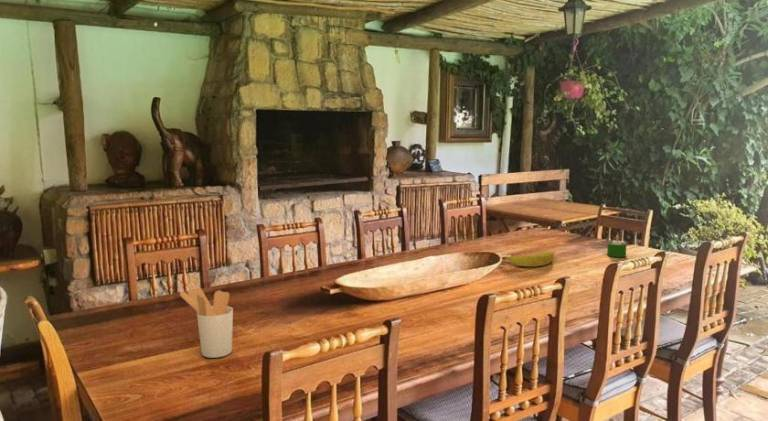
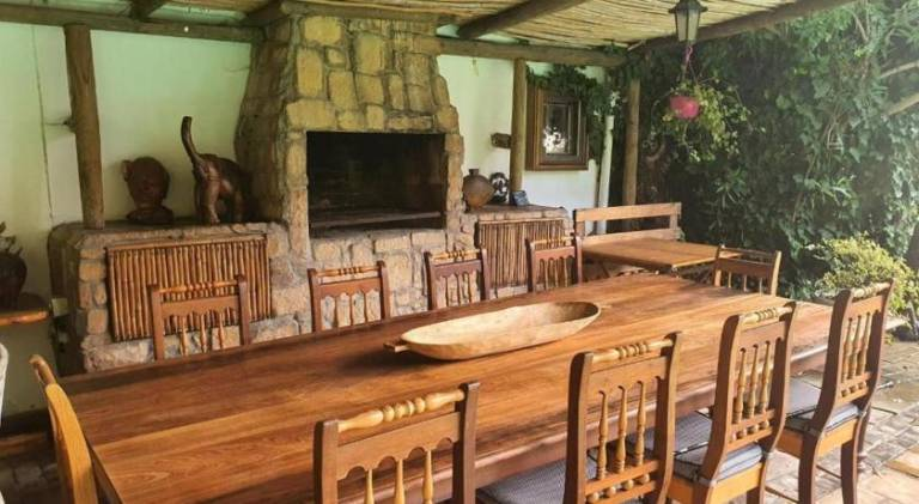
- fruit [501,250,555,268]
- utensil holder [179,286,234,359]
- candle [606,234,627,258]
